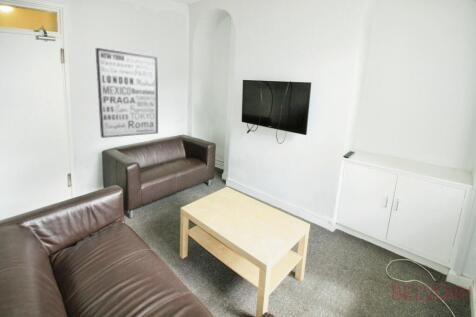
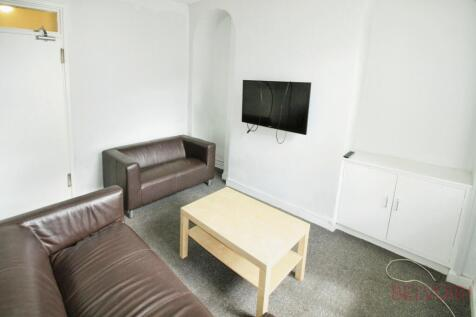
- wall art [95,47,159,139]
